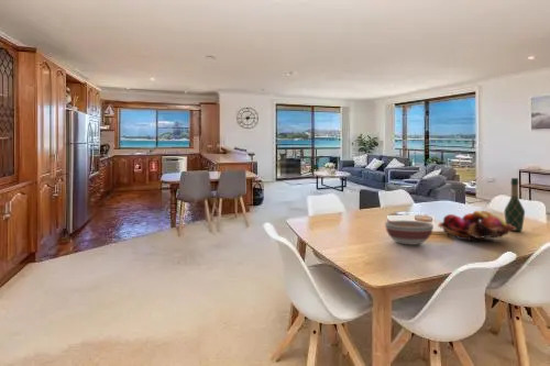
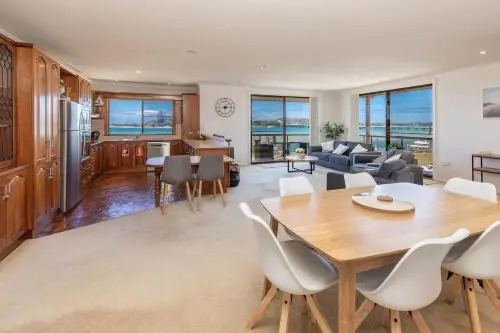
- fruit basket [437,209,516,242]
- wine bottle [504,177,526,232]
- bowl [384,220,435,245]
